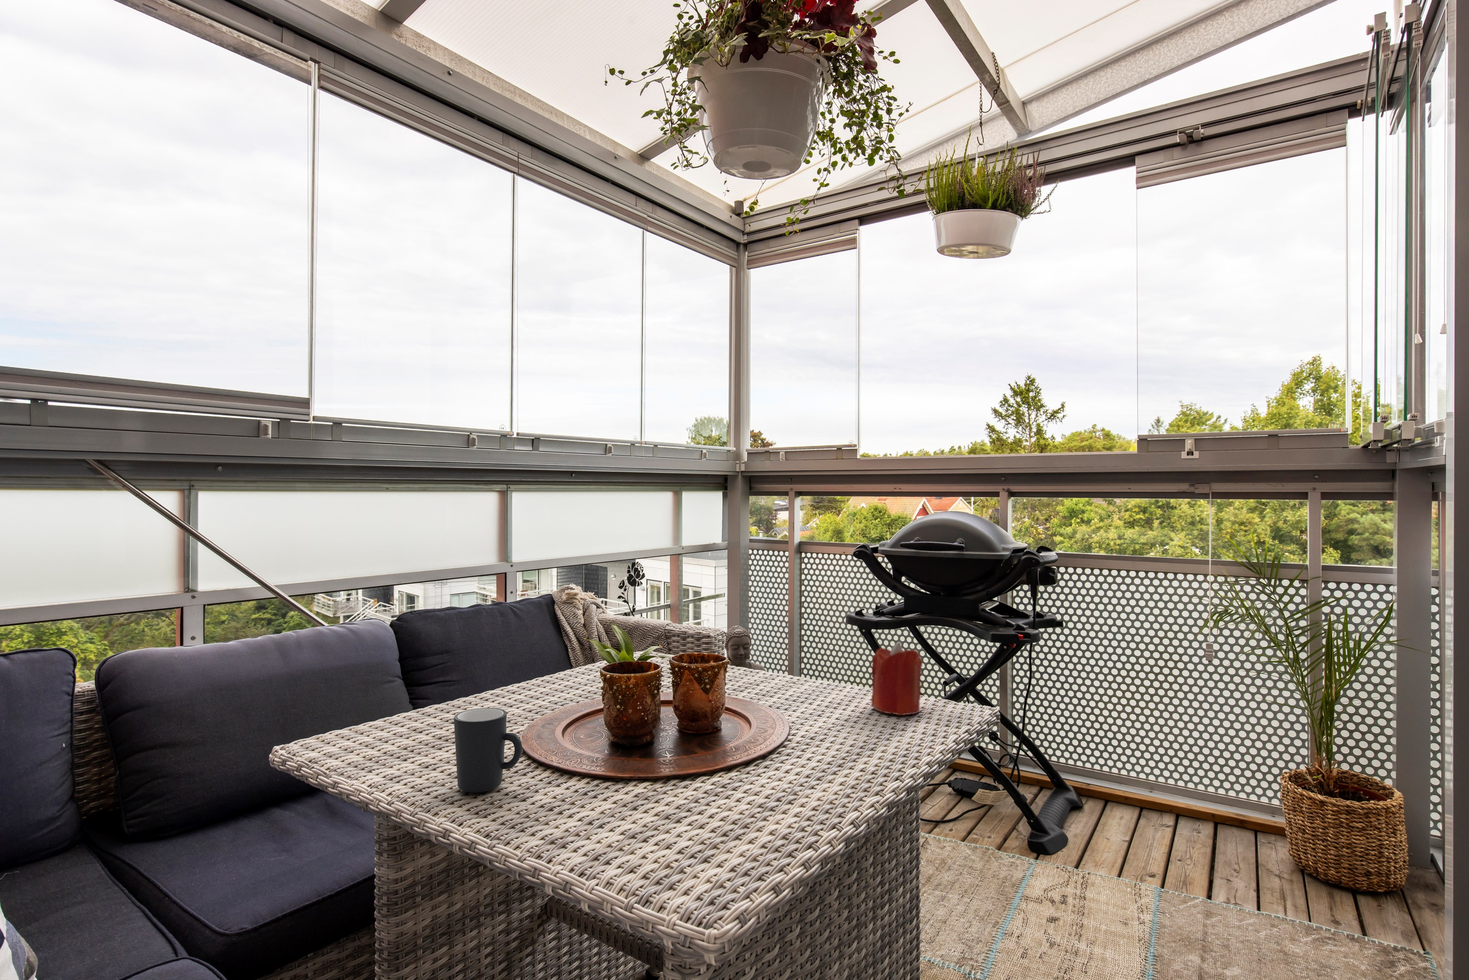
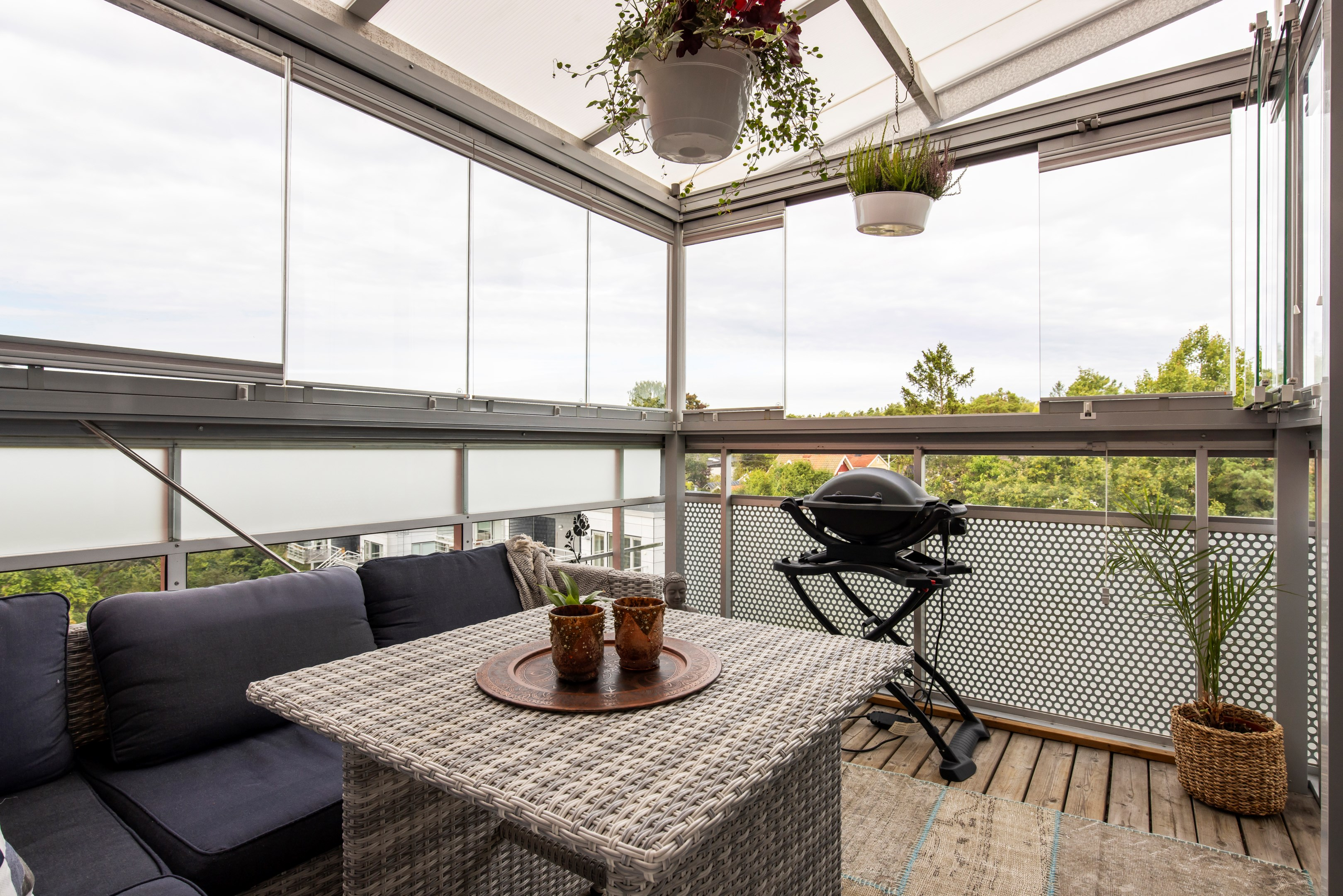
- candle [871,641,923,715]
- mug [453,708,523,793]
